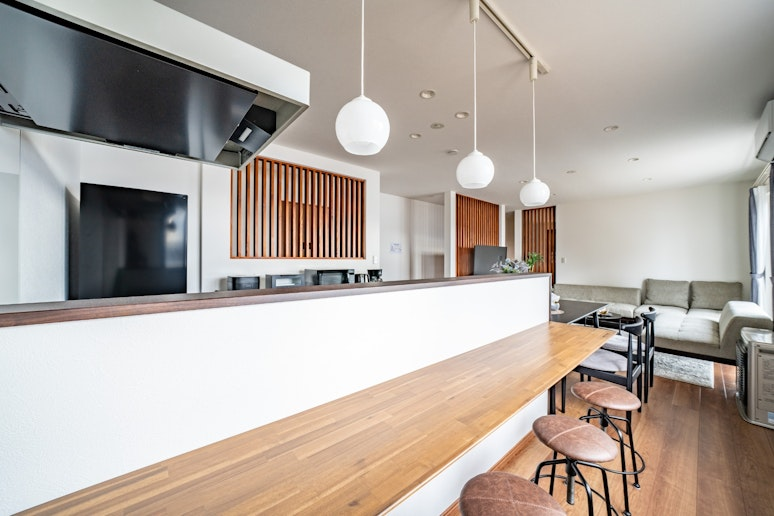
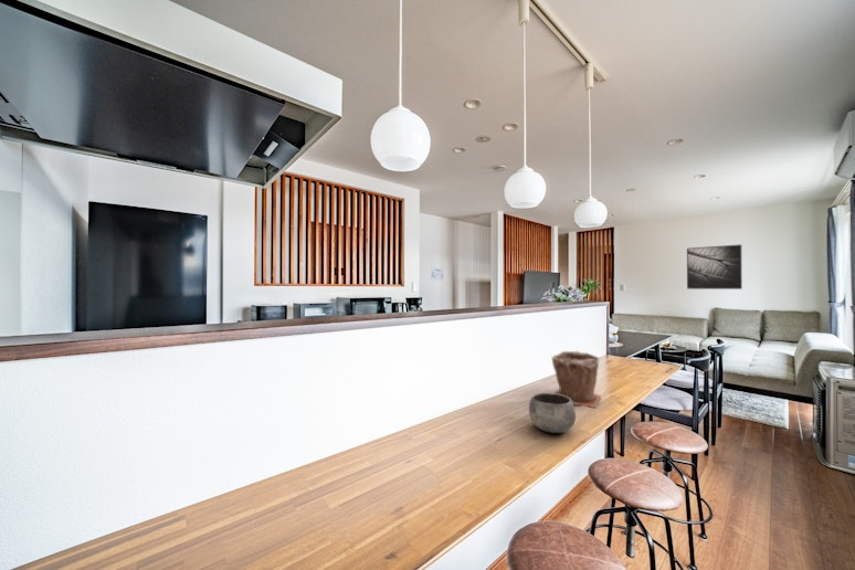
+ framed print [686,243,743,291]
+ bowl [528,392,577,434]
+ plant pot [551,350,602,409]
